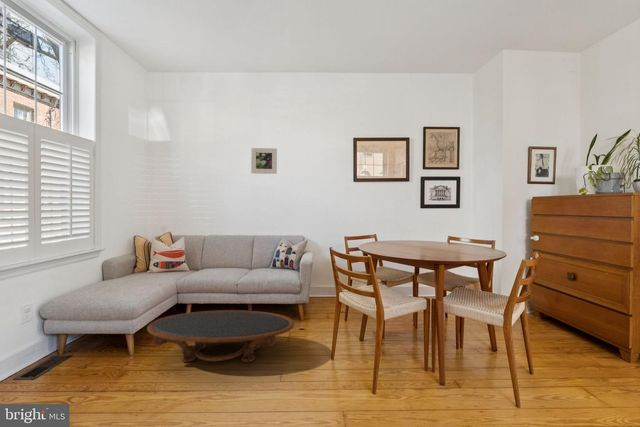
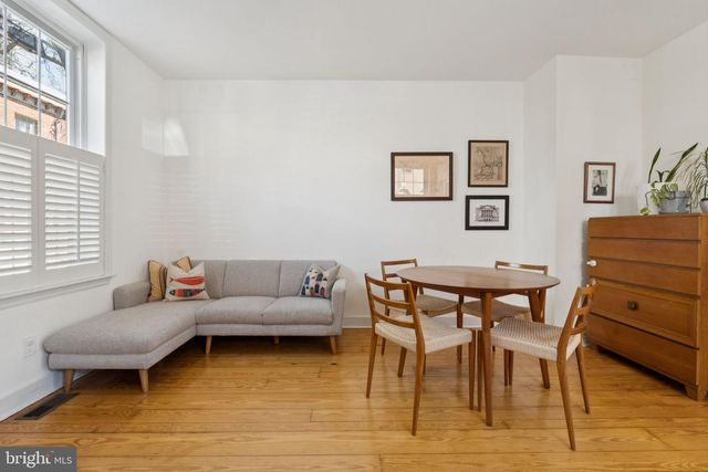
- coffee table [146,309,295,363]
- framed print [250,147,278,175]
